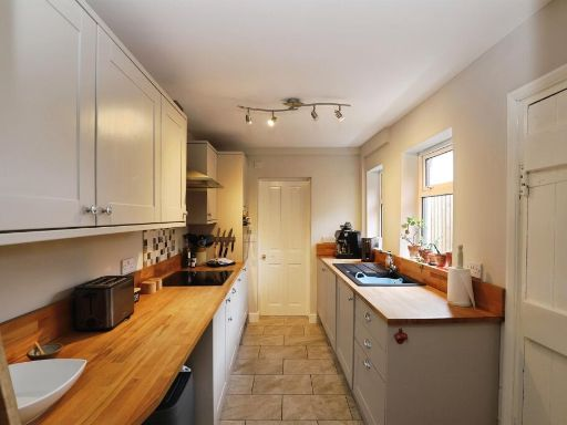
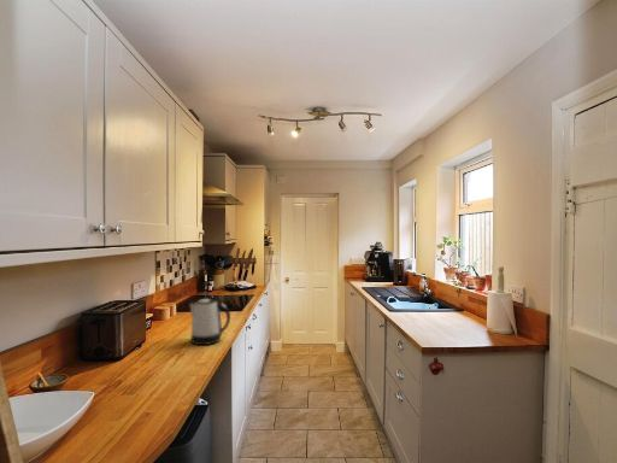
+ kettle [189,298,231,346]
